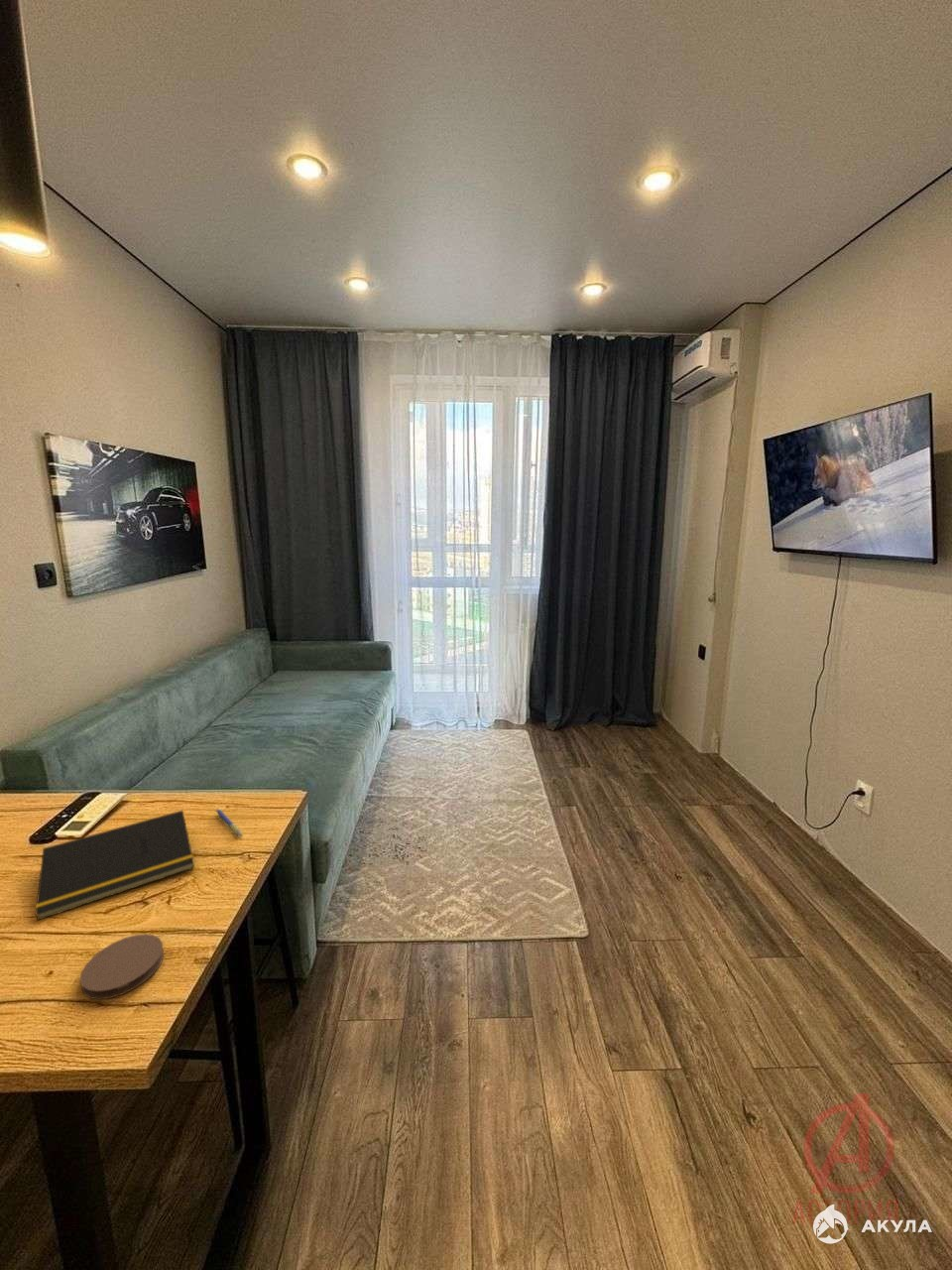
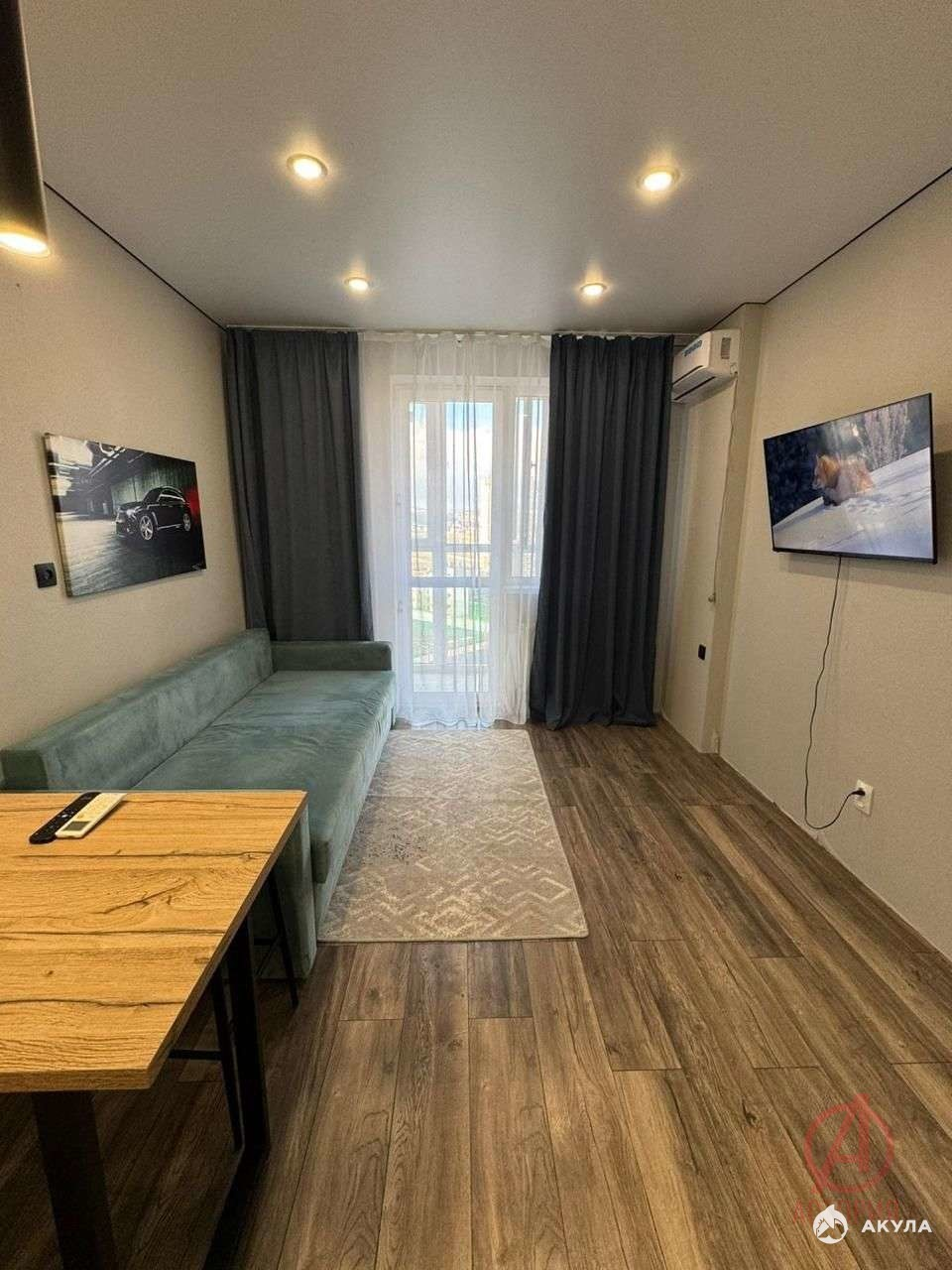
- notepad [35,810,195,922]
- coaster [79,933,165,1000]
- pen [215,808,243,837]
